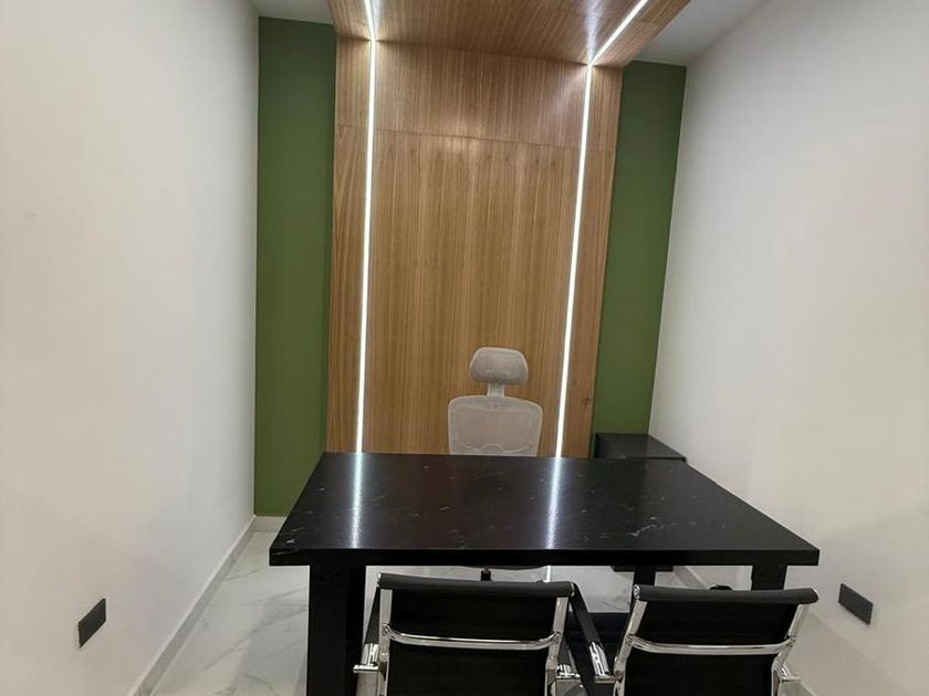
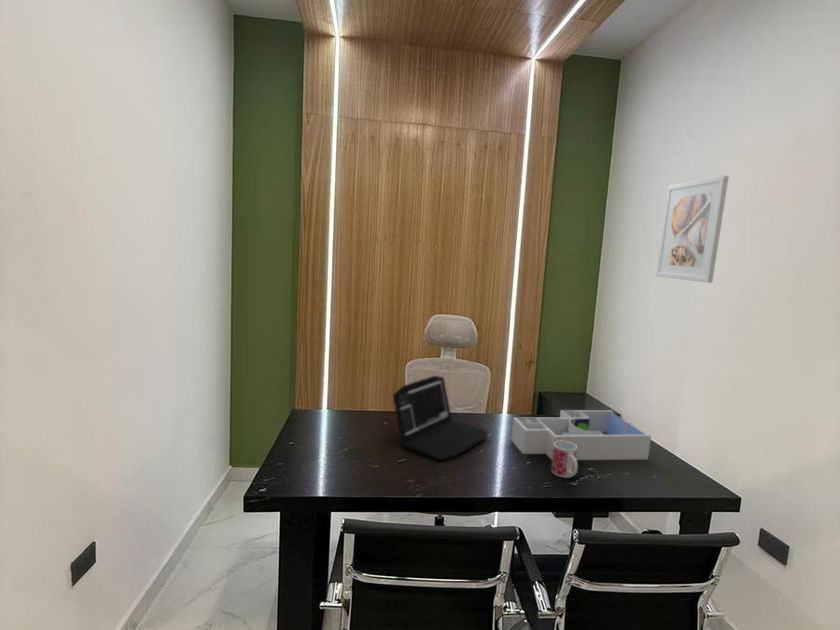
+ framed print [655,175,730,284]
+ desk organizer [510,409,652,461]
+ laptop [392,375,488,462]
+ mug [550,440,579,479]
